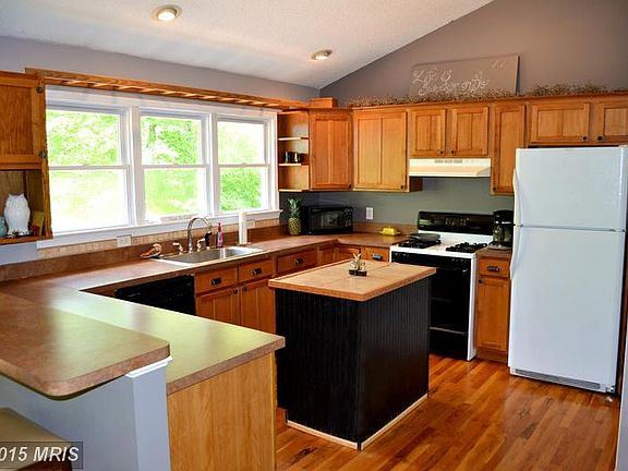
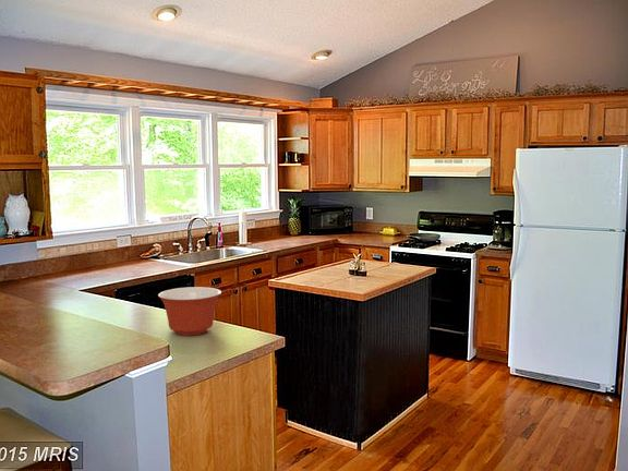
+ mixing bowl [157,286,222,337]
